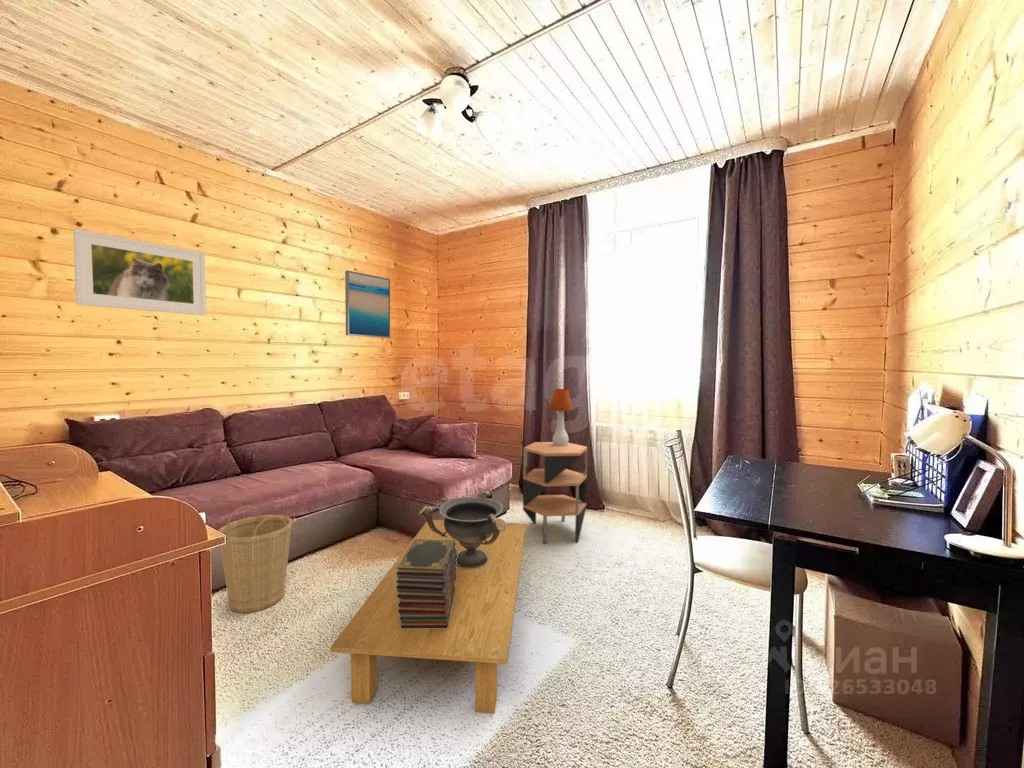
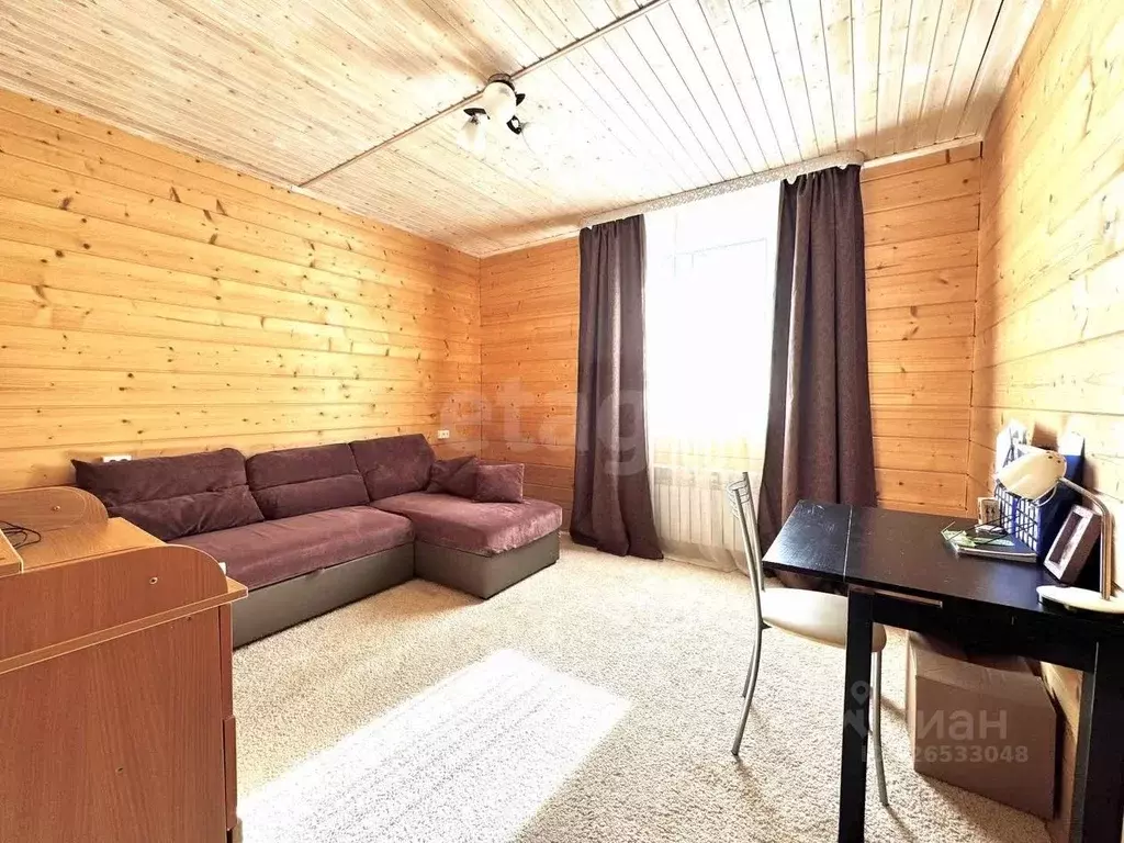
- decorative bowl [418,488,506,568]
- table lamp [549,388,573,446]
- book stack [395,539,458,629]
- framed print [72,228,207,316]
- wall art [344,269,391,339]
- coffee table [330,519,527,714]
- basket [217,505,293,614]
- side table [522,441,588,545]
